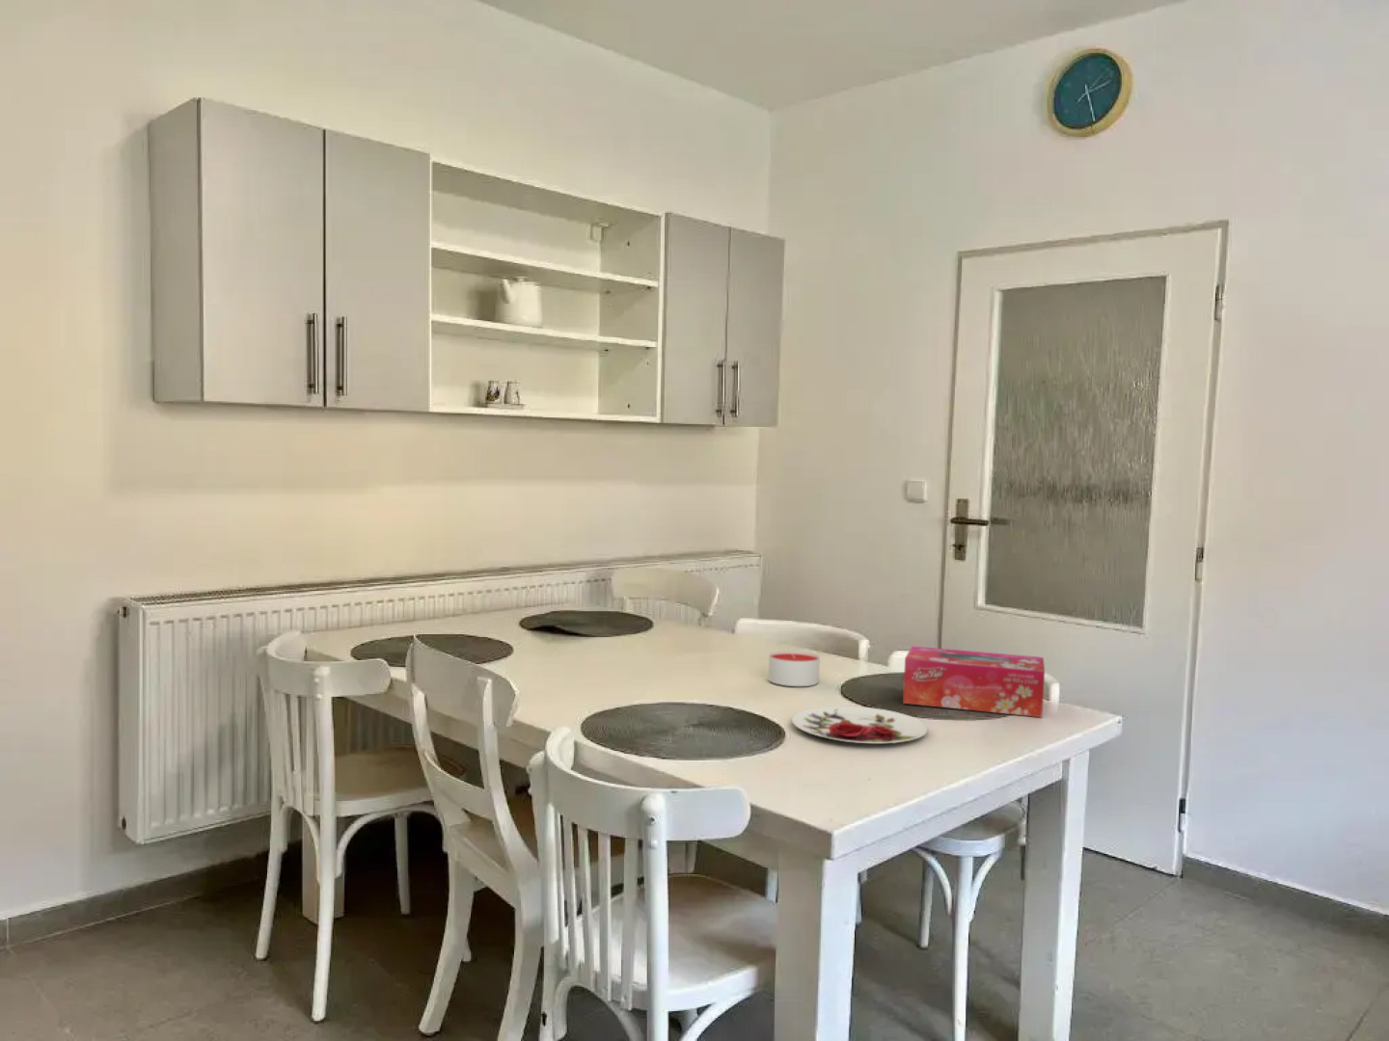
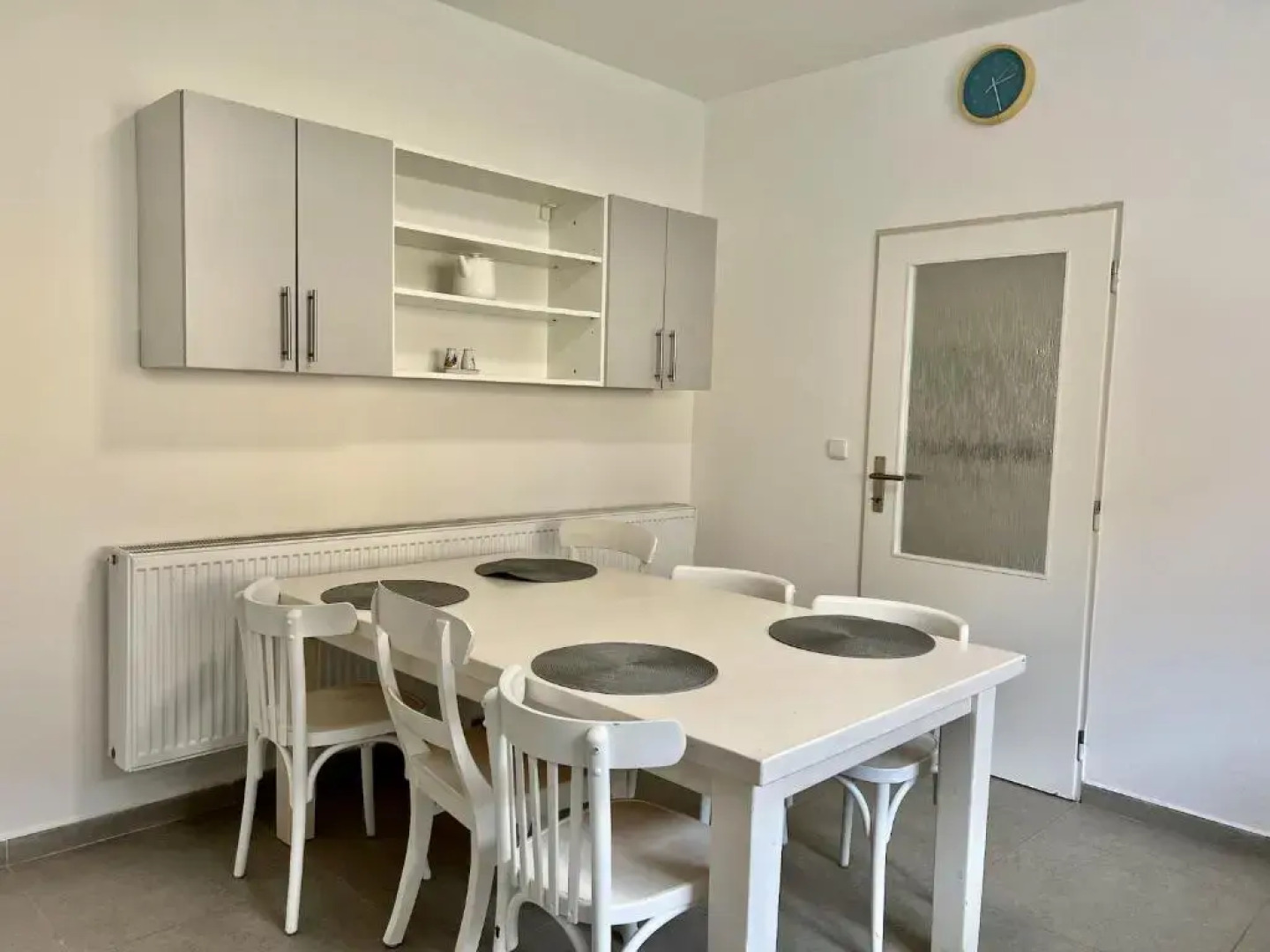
- plate [791,705,929,745]
- tissue box [902,645,1046,718]
- candle [768,650,821,687]
